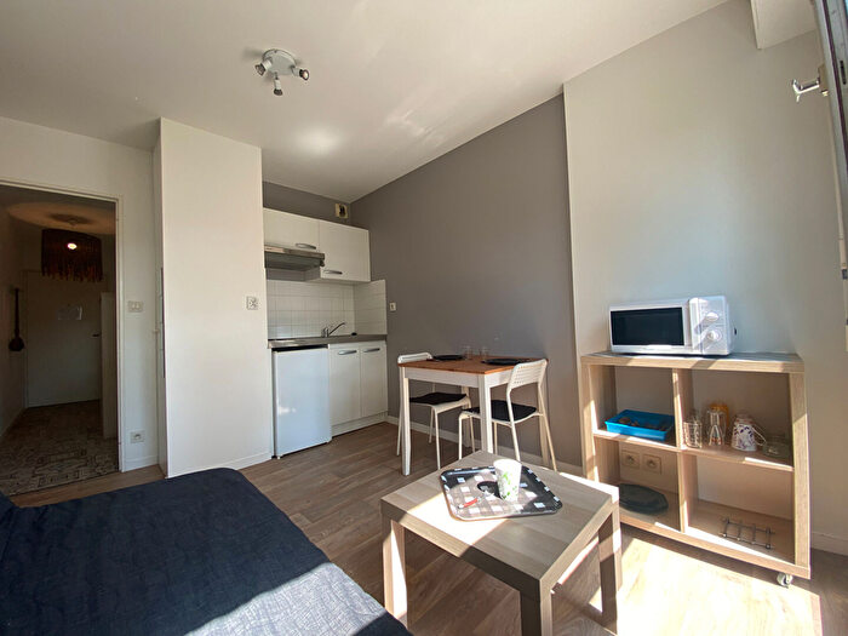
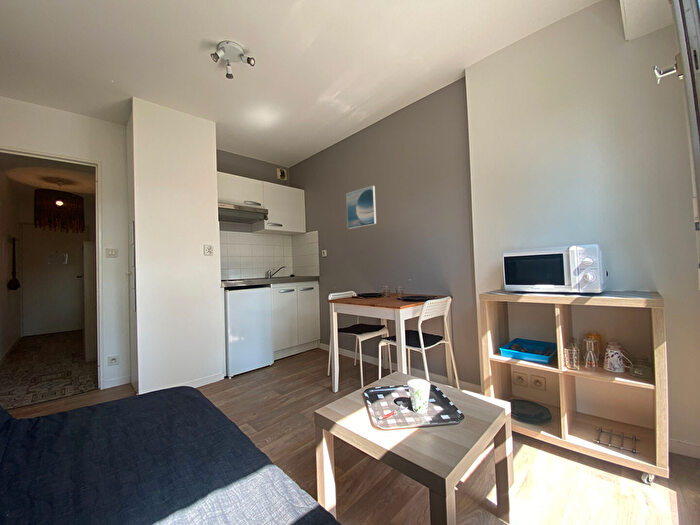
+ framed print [345,185,377,230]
